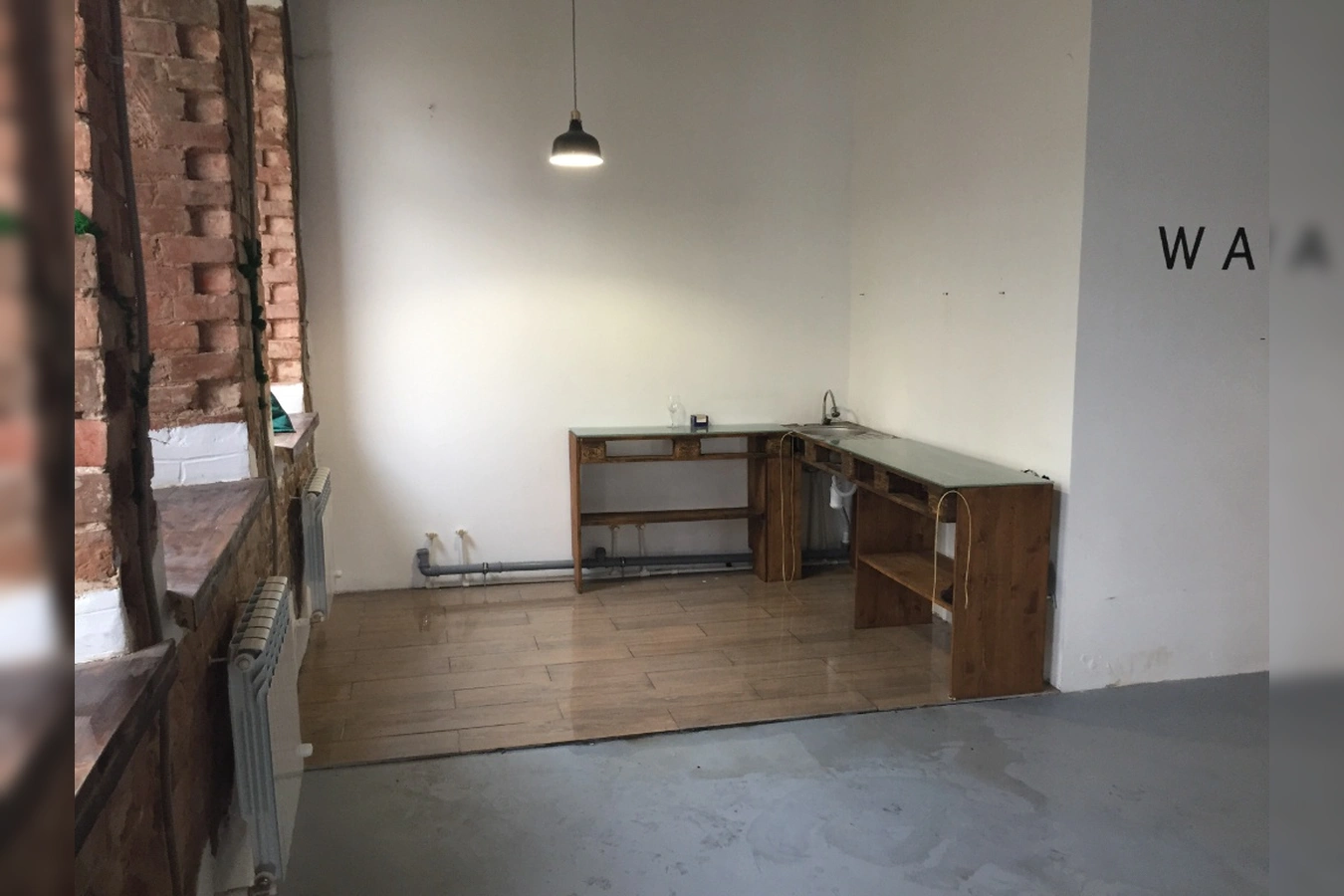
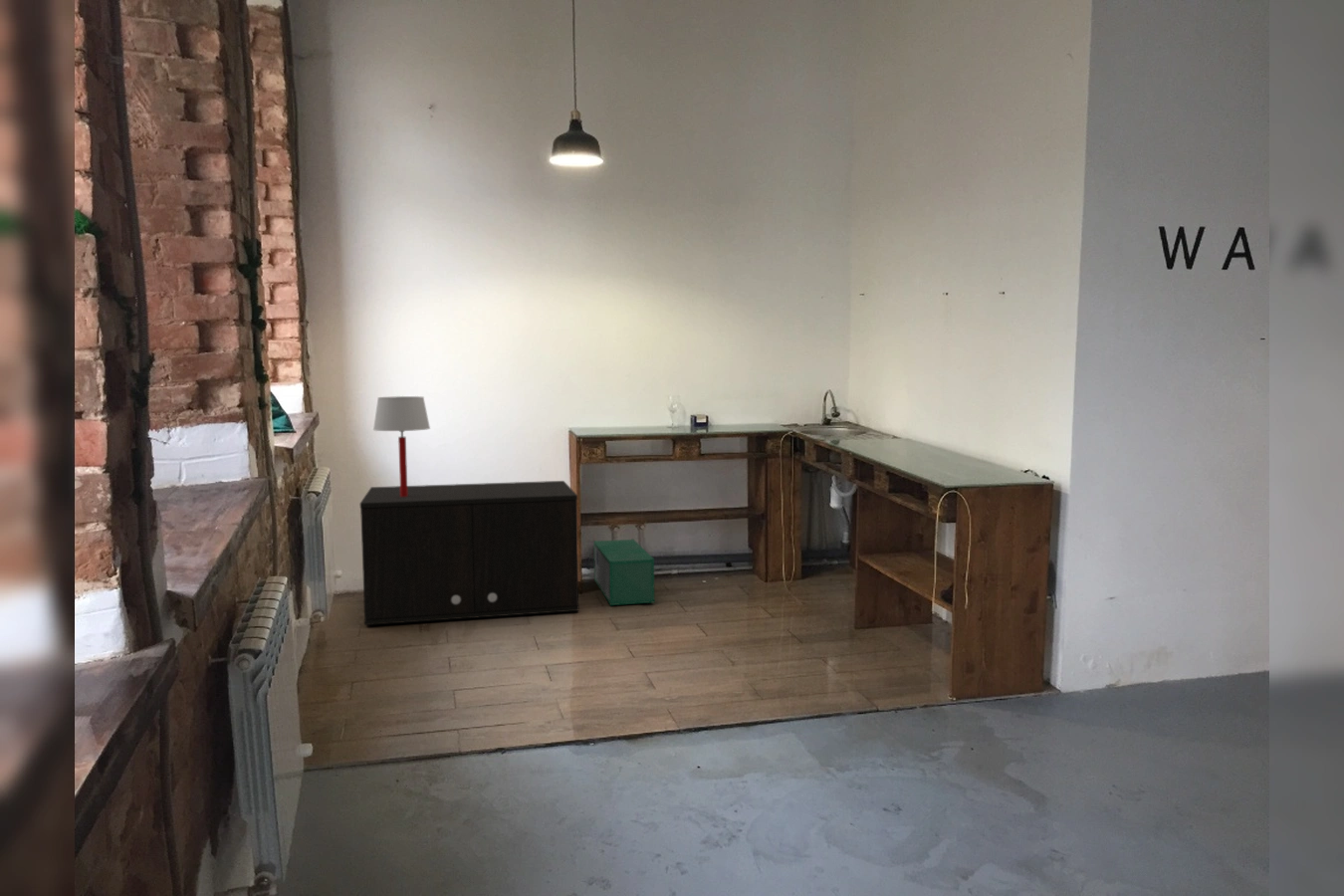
+ storage cabinet [359,480,580,626]
+ table lamp [372,395,431,497]
+ storage bin [592,538,655,606]
